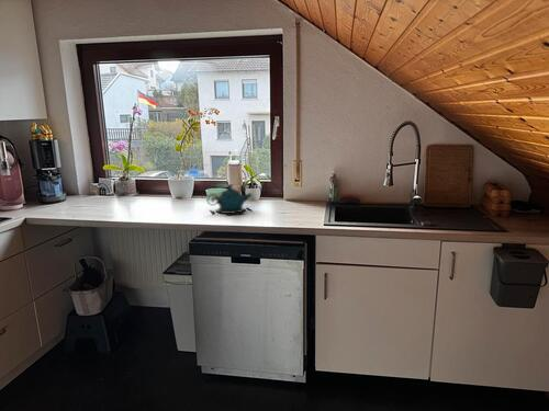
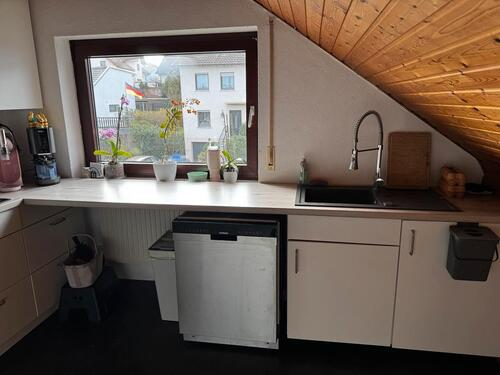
- teapot [206,183,253,216]
